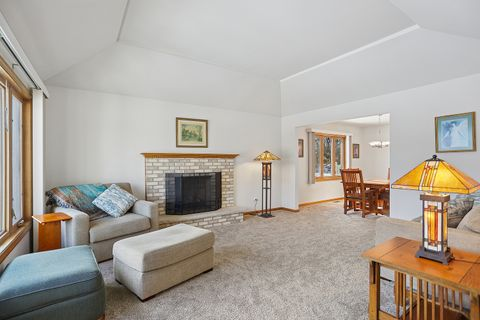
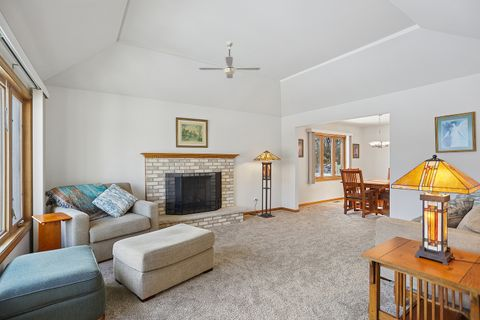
+ ceiling fan [198,41,261,79]
